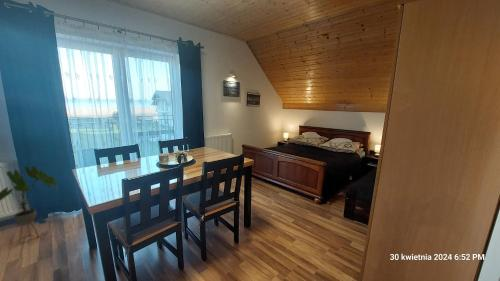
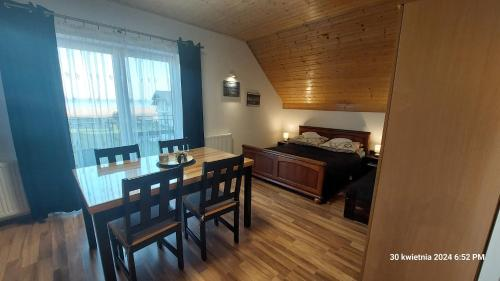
- house plant [0,165,58,244]
